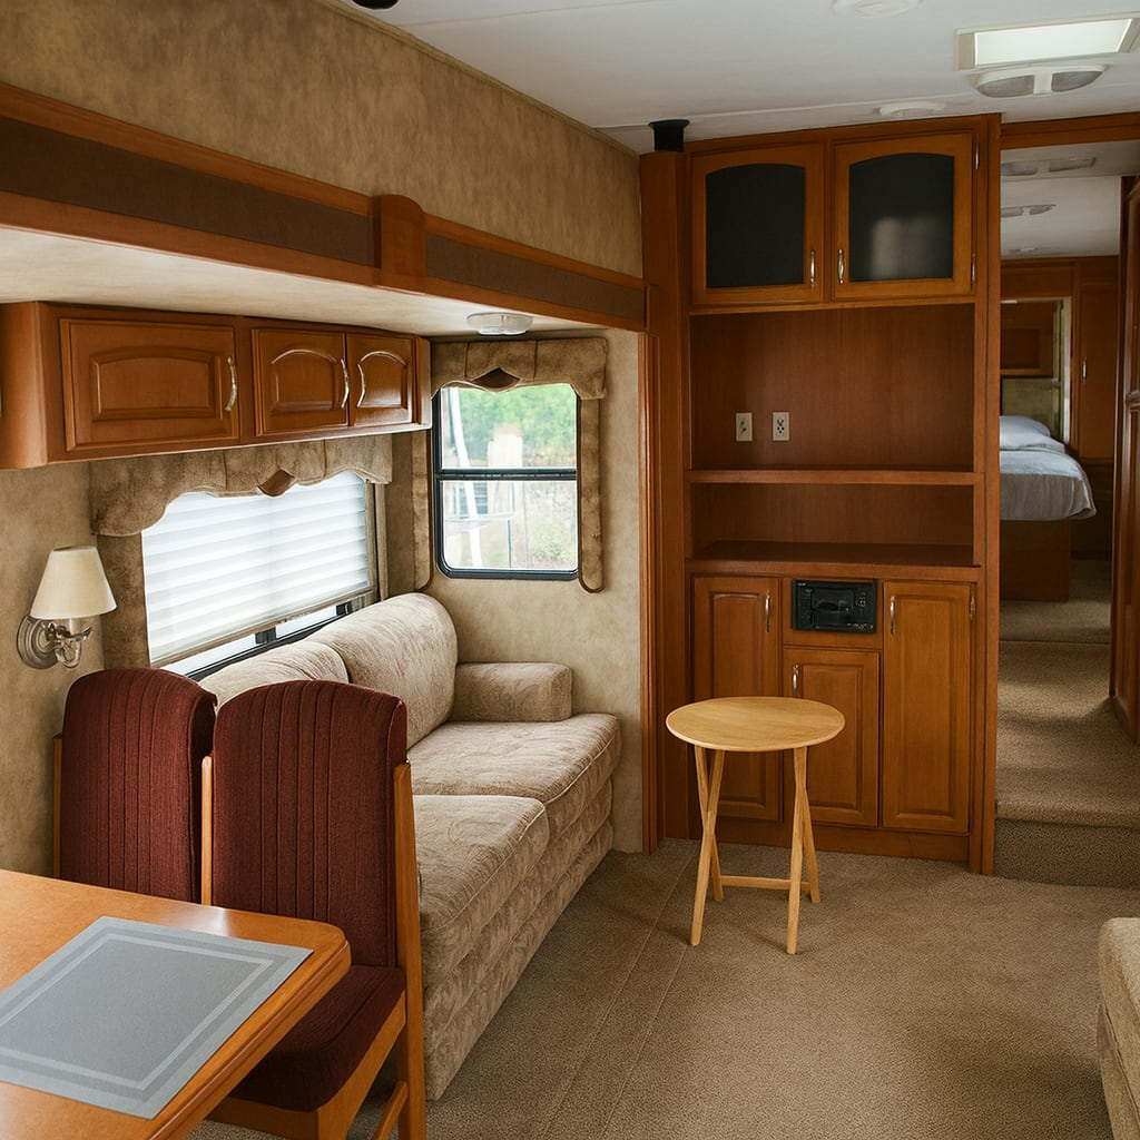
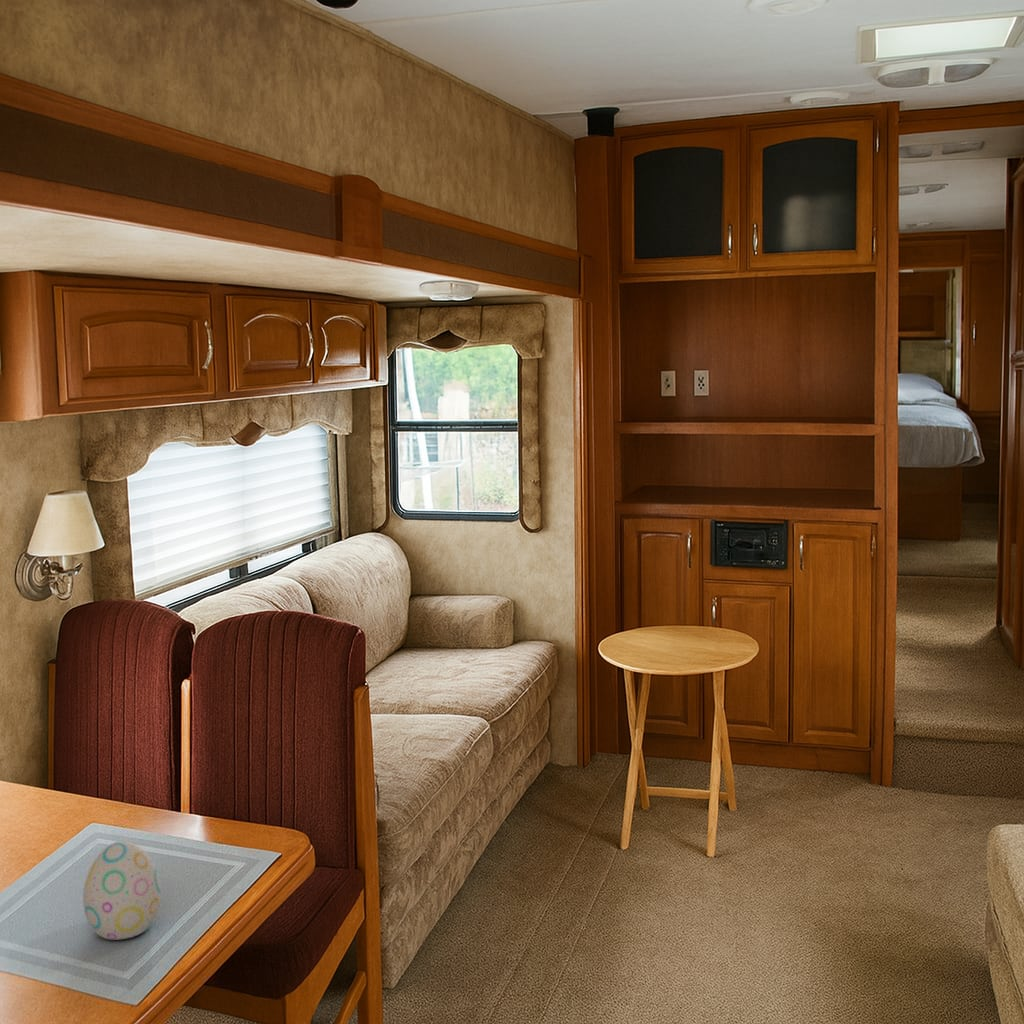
+ decorative egg [82,840,162,941]
